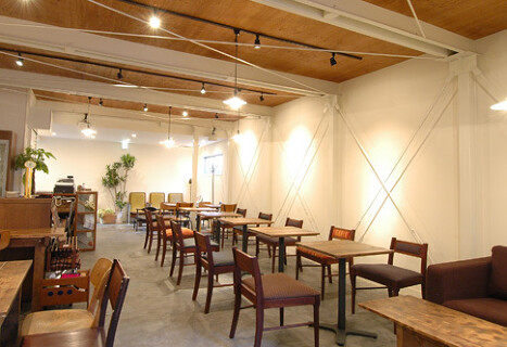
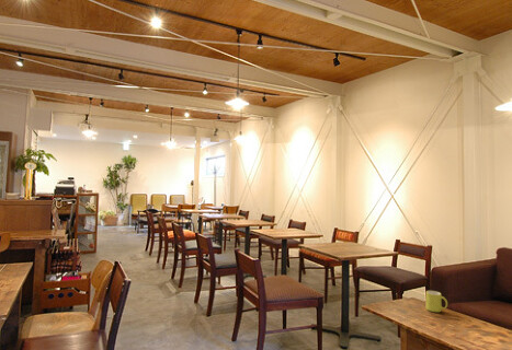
+ mug [425,290,448,313]
